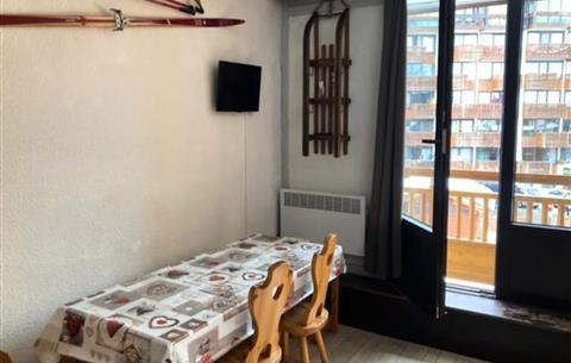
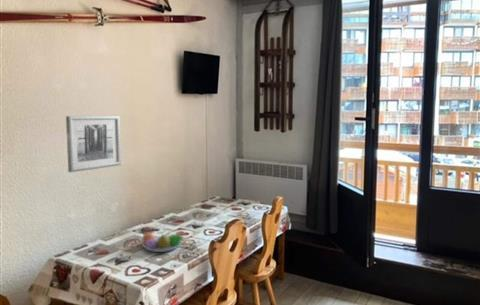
+ fruit bowl [140,232,185,253]
+ wall art [65,115,122,173]
